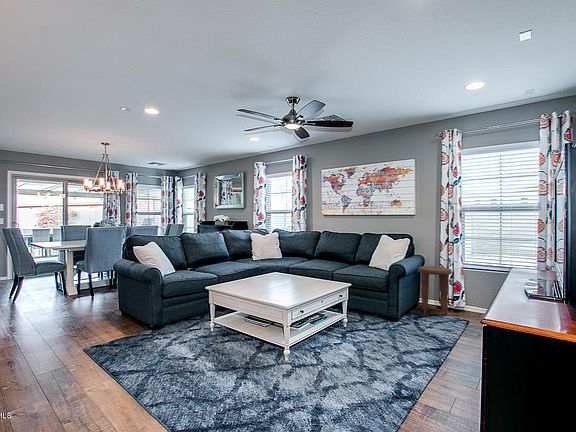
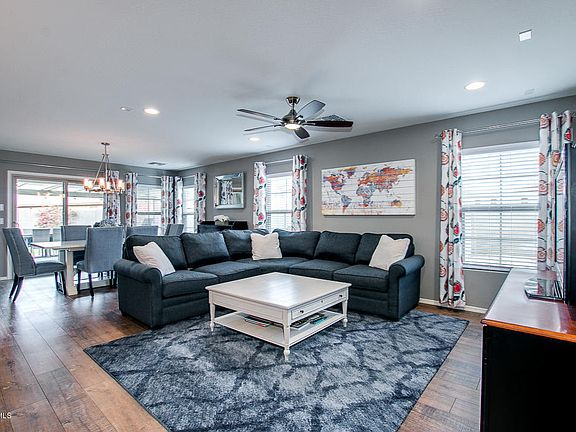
- side table [416,265,453,316]
